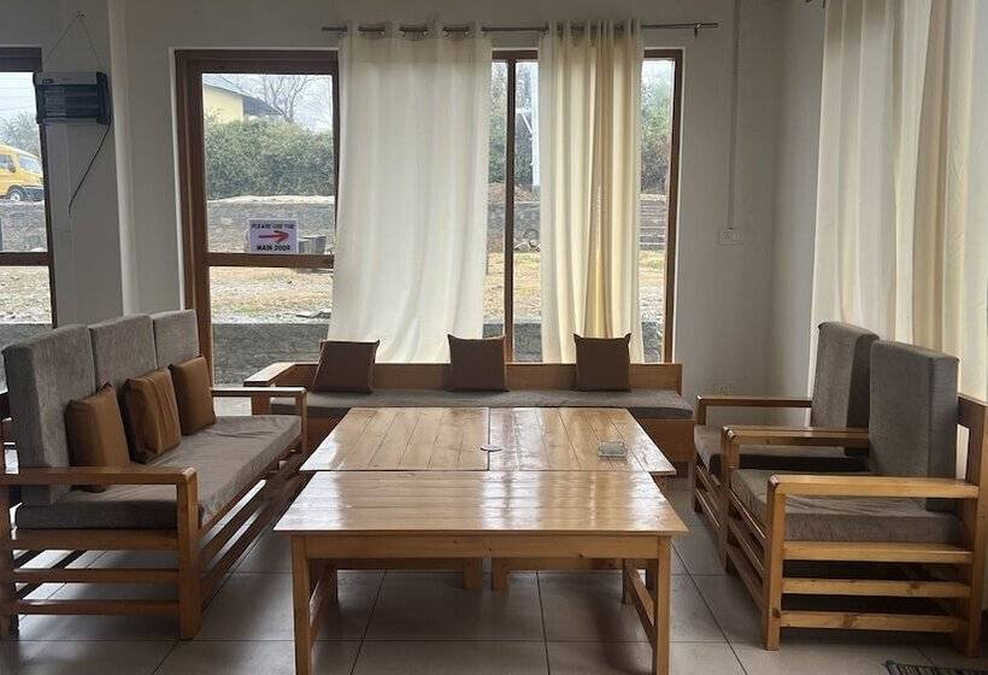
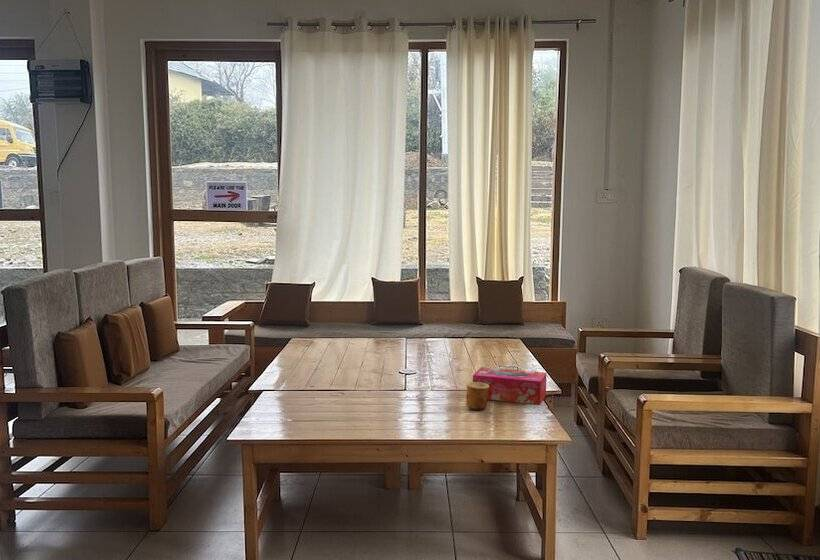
+ tissue box [472,366,547,406]
+ cup [465,381,489,411]
